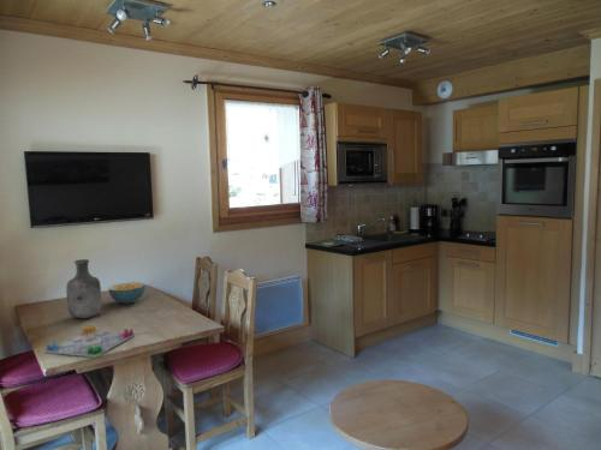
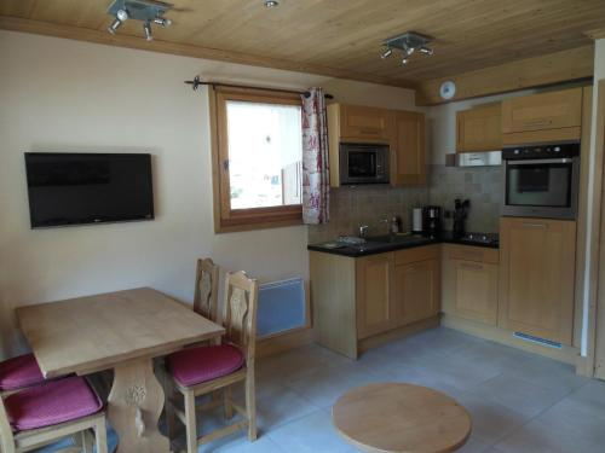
- vase [65,258,102,319]
- board game [44,325,136,358]
- cereal bowl [107,281,147,305]
